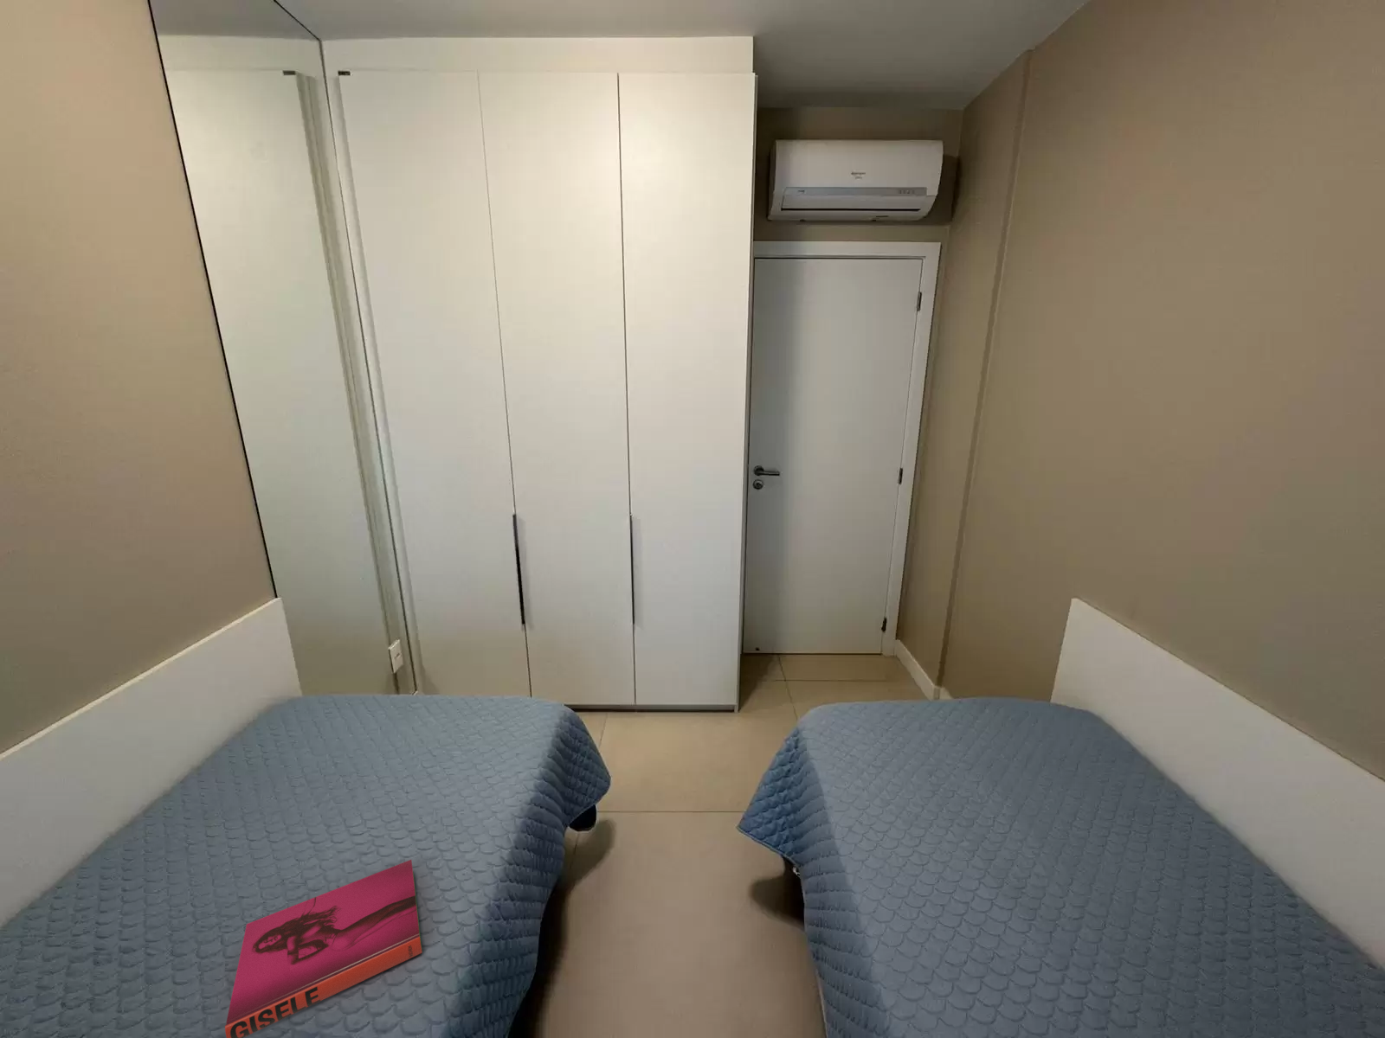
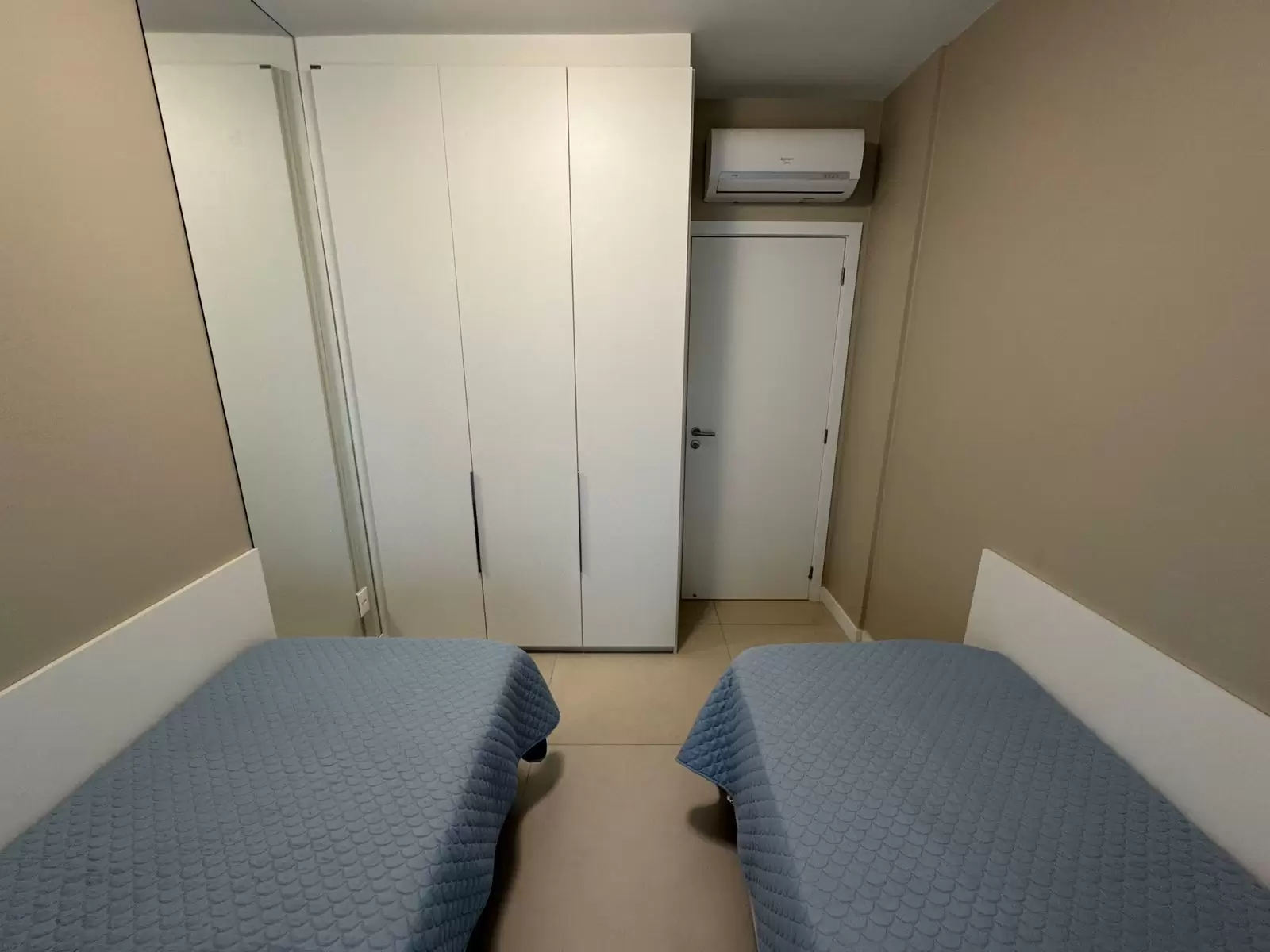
- hardback book [225,859,422,1038]
